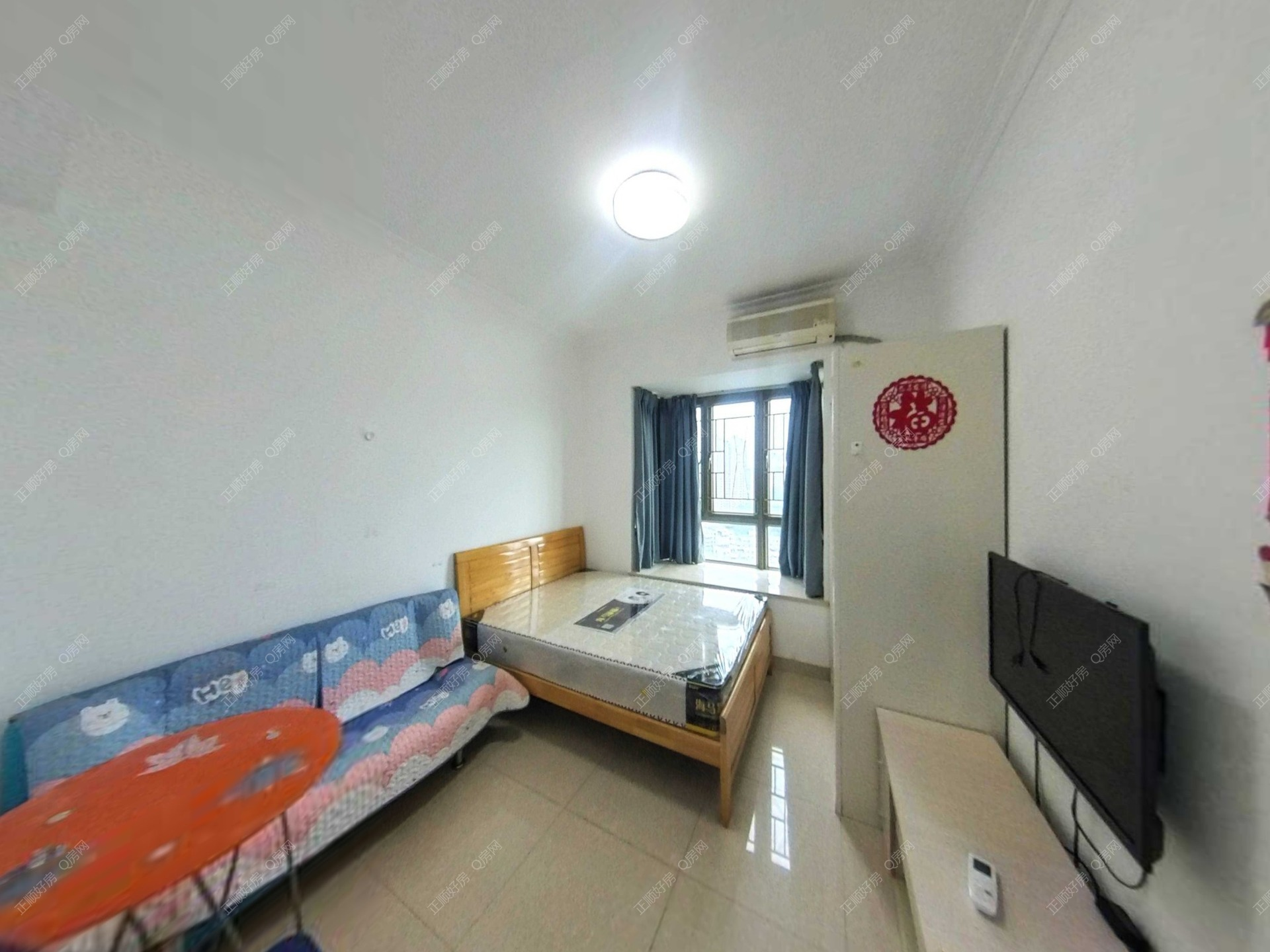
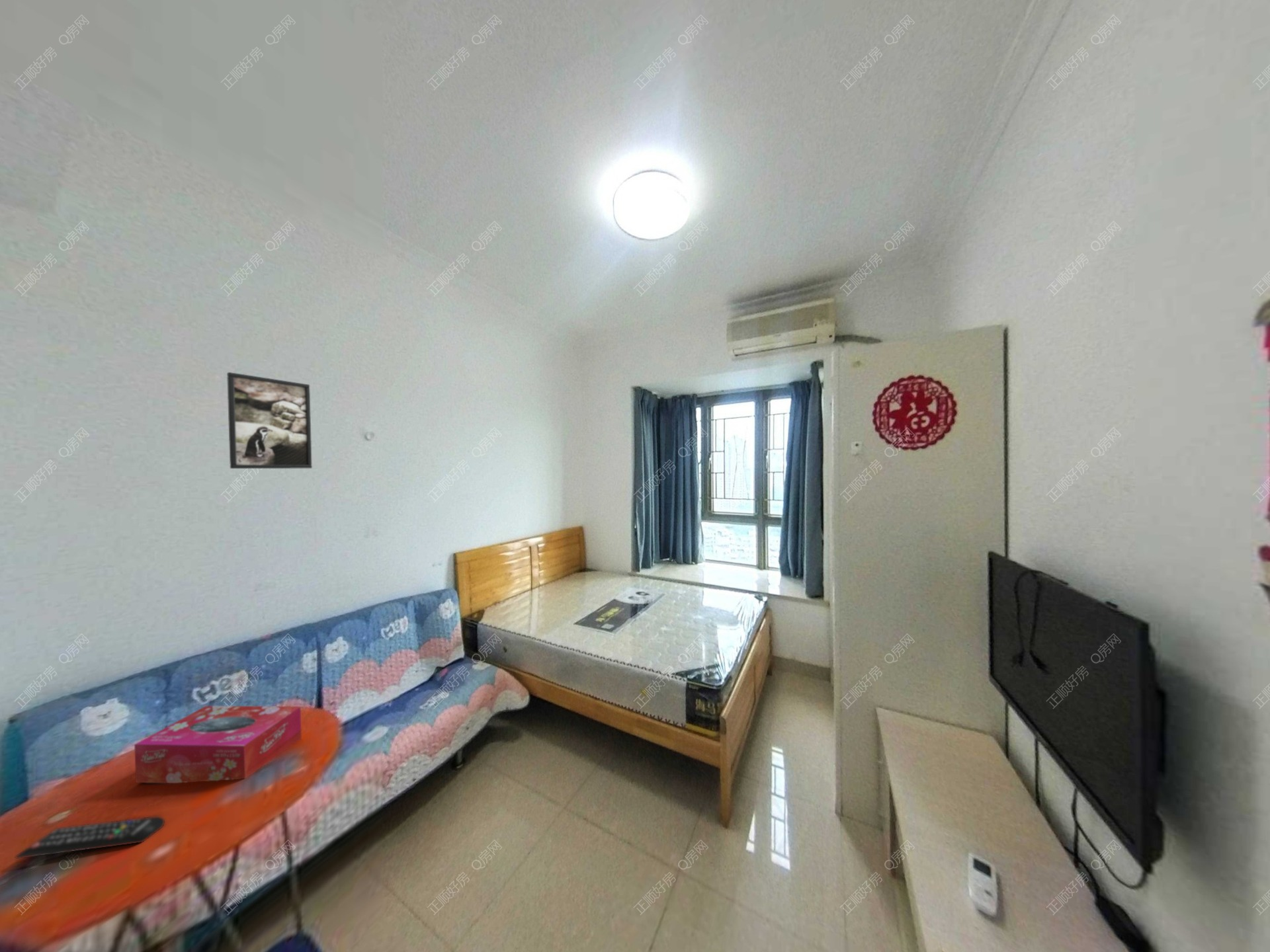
+ remote control [14,815,165,859]
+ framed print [226,372,313,469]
+ tissue box [134,705,302,784]
